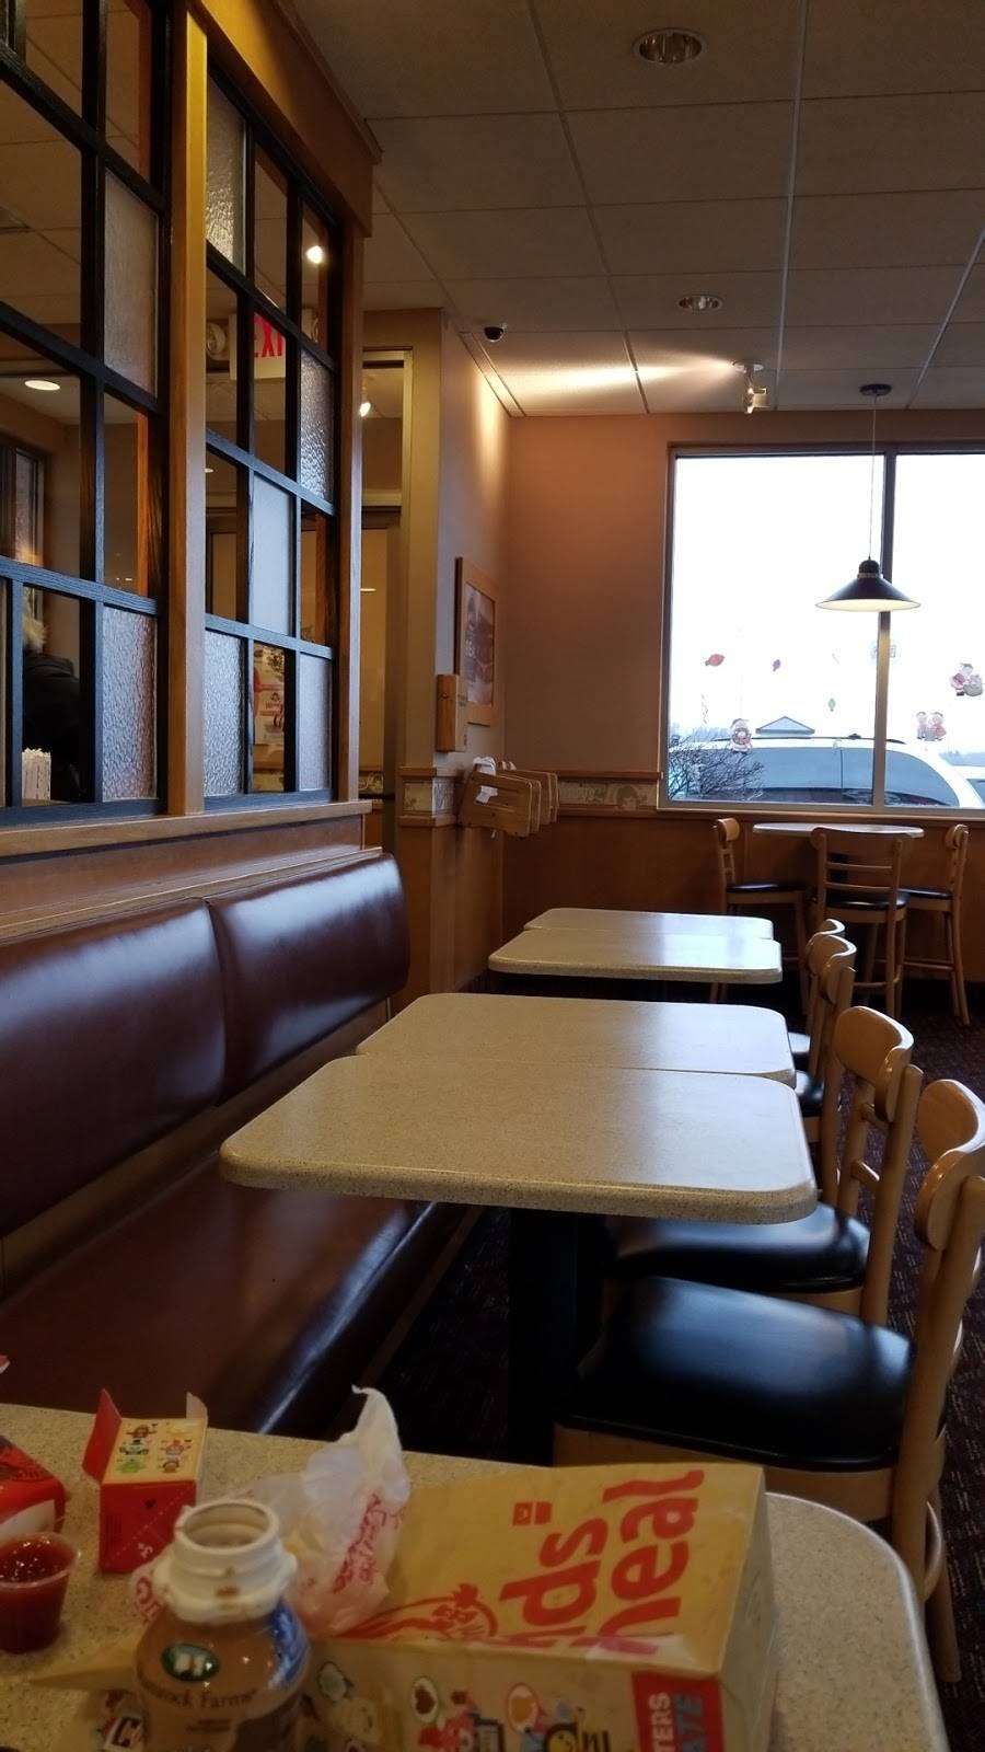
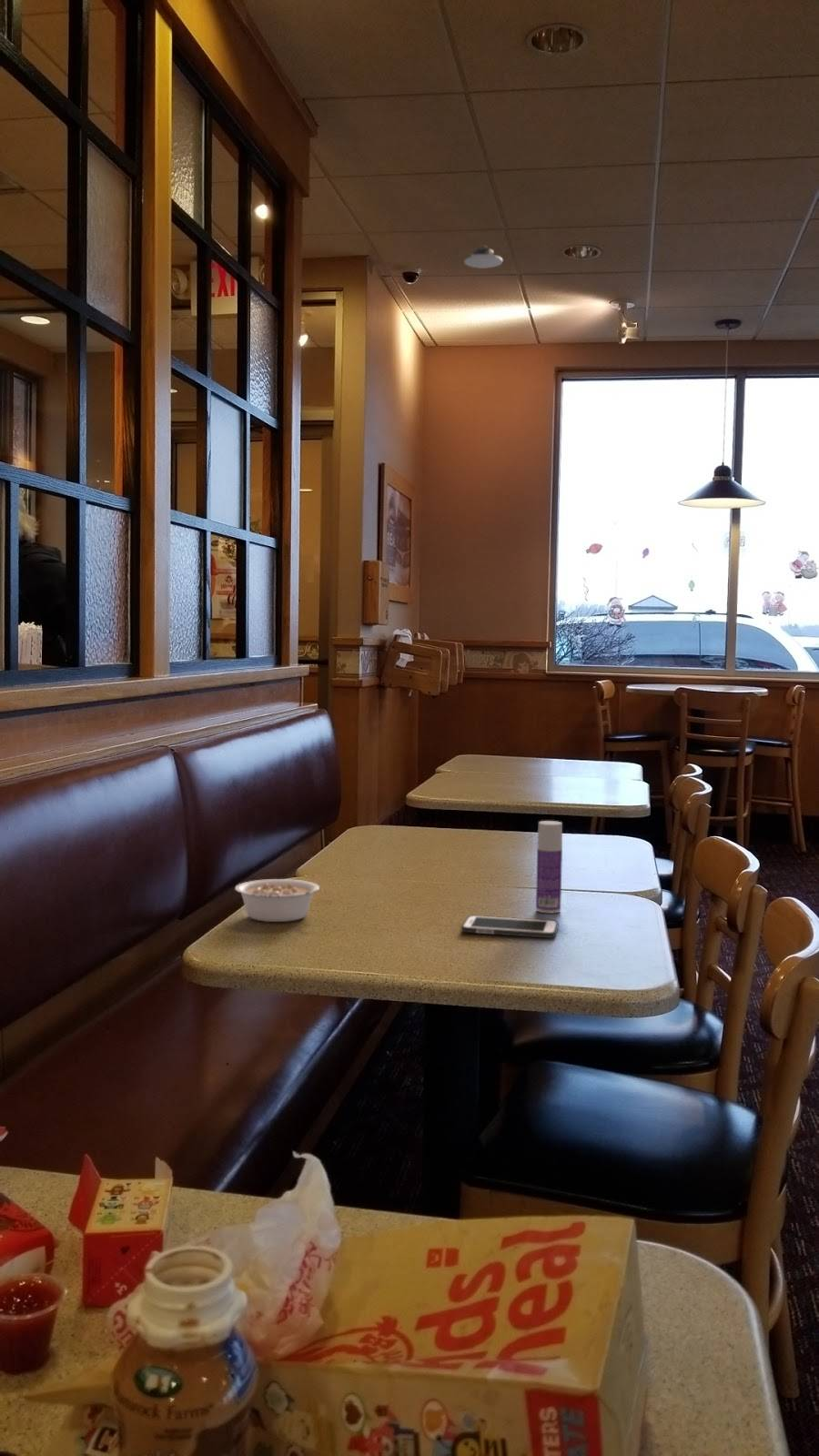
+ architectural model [463,245,503,269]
+ legume [234,878,323,923]
+ bottle [535,820,563,914]
+ cell phone [460,915,559,939]
